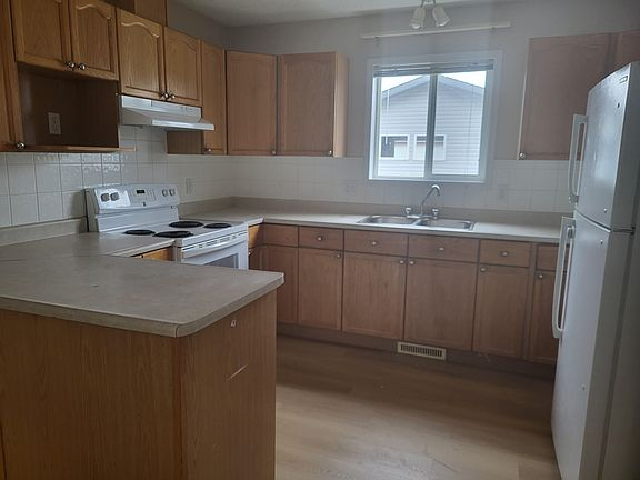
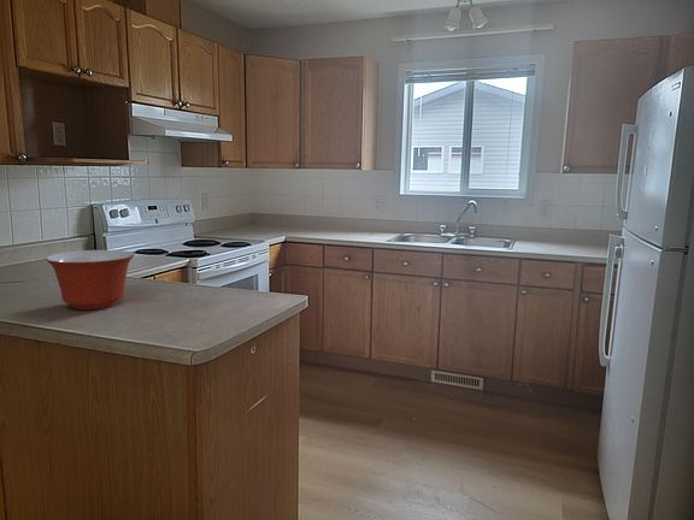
+ mixing bowl [45,249,136,311]
